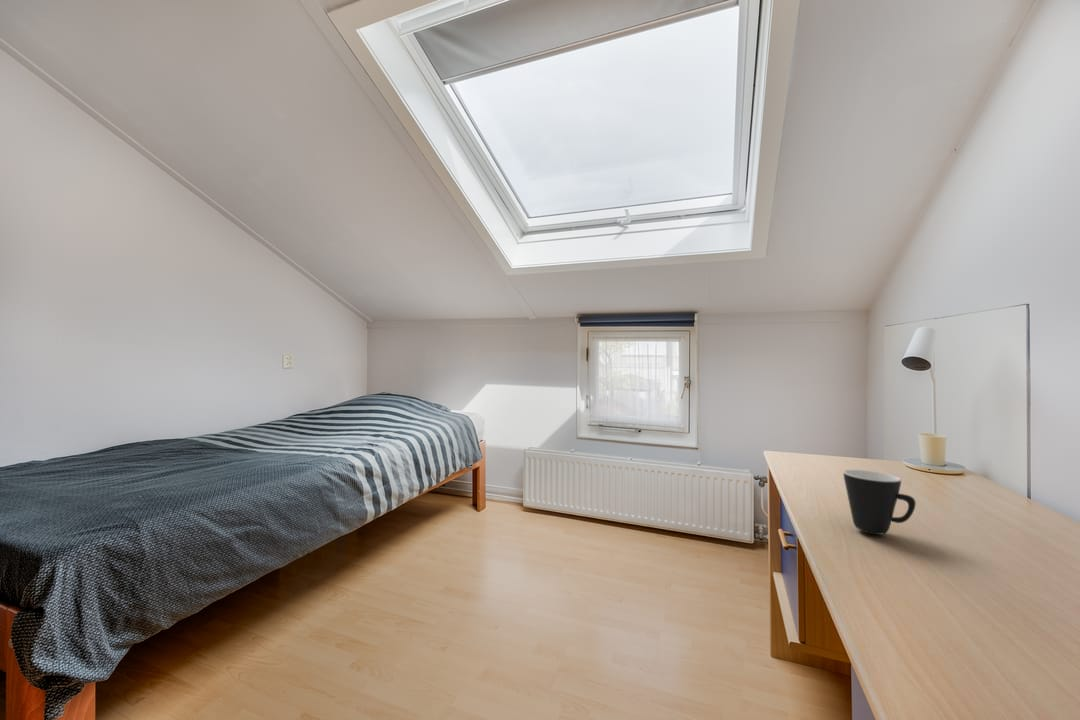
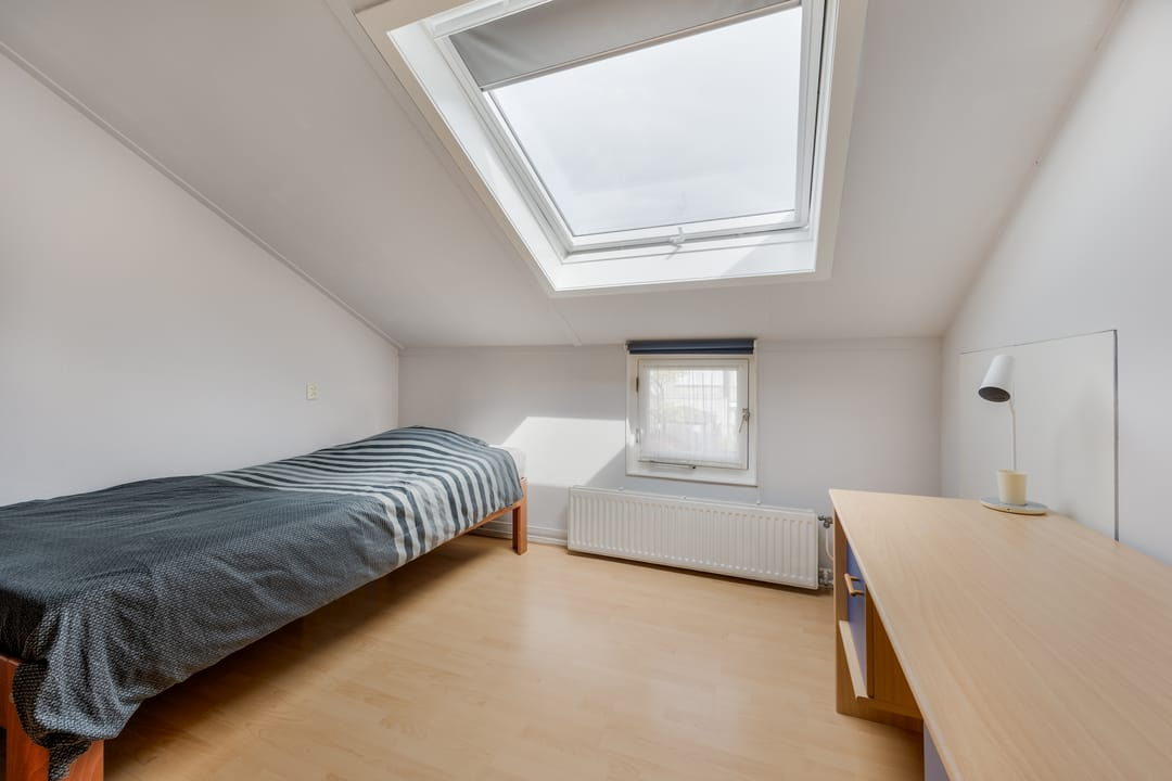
- mug [842,469,917,536]
